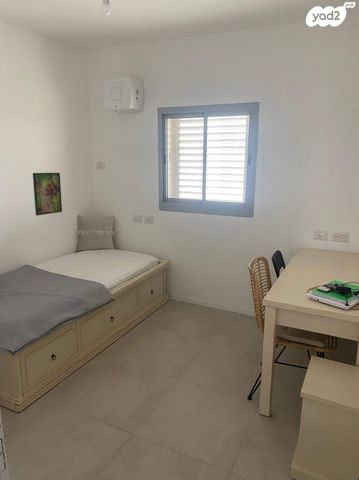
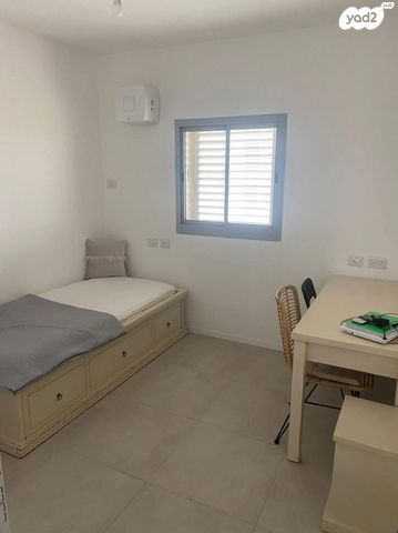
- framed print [32,172,63,216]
